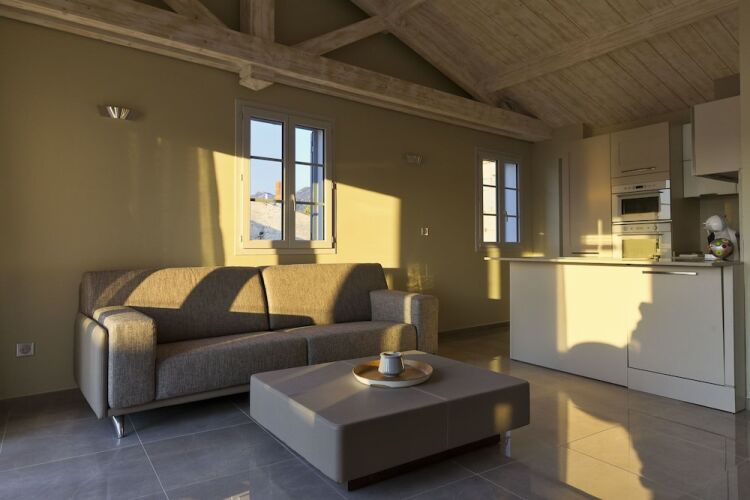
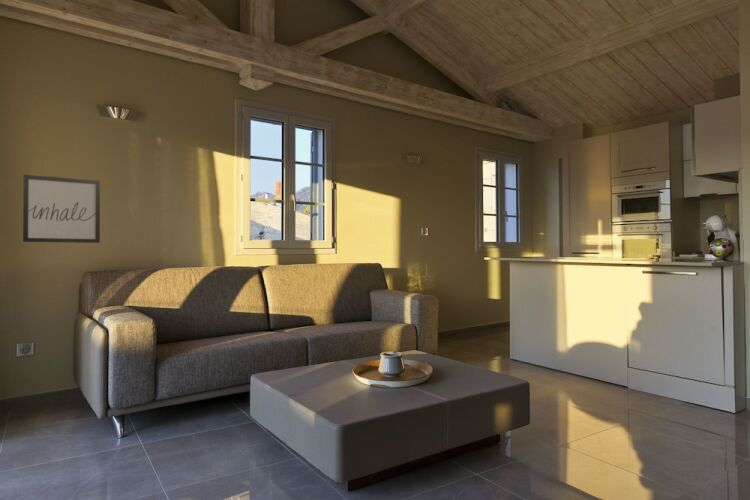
+ wall art [22,174,101,244]
